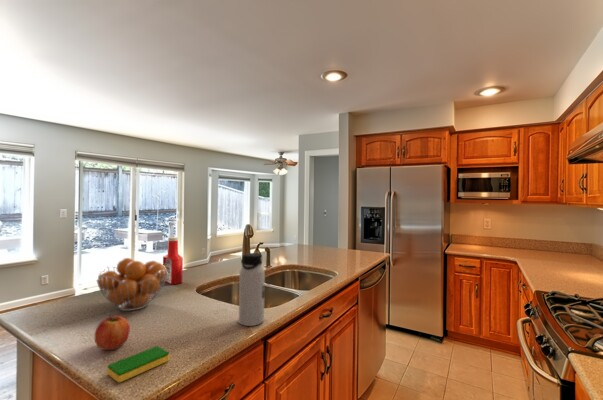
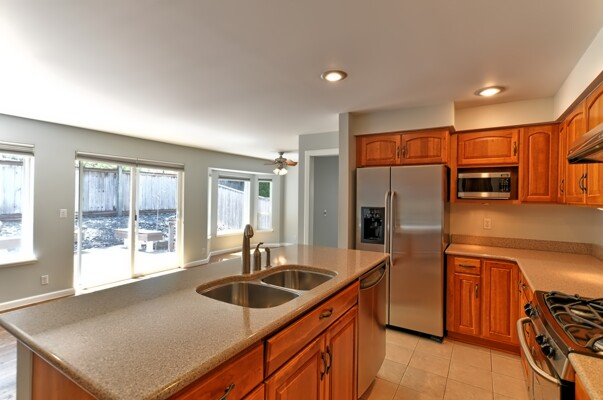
- fruit basket [95,257,168,312]
- apple [94,314,131,351]
- water bottle [238,252,266,327]
- soap bottle [162,236,184,285]
- dish sponge [106,345,170,383]
